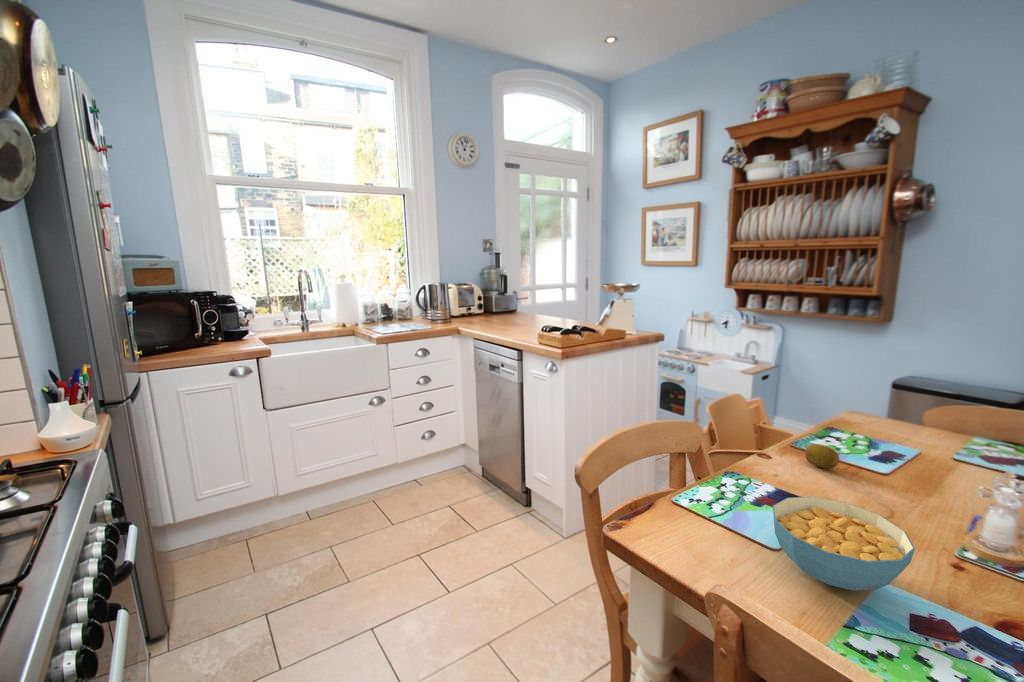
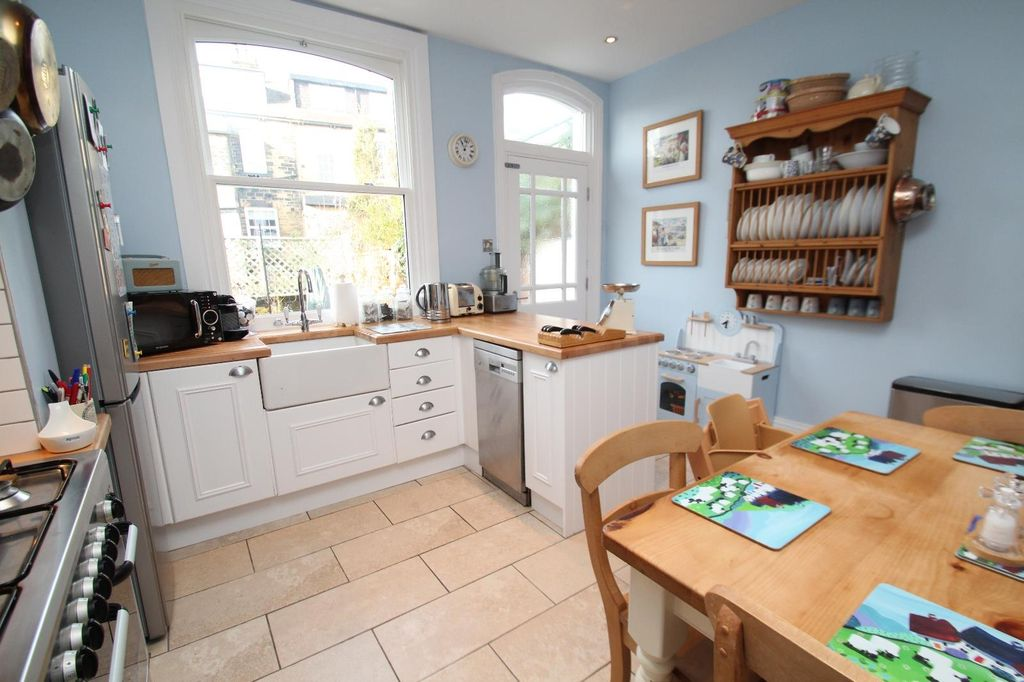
- cereal bowl [772,496,916,591]
- fruit [804,443,841,470]
